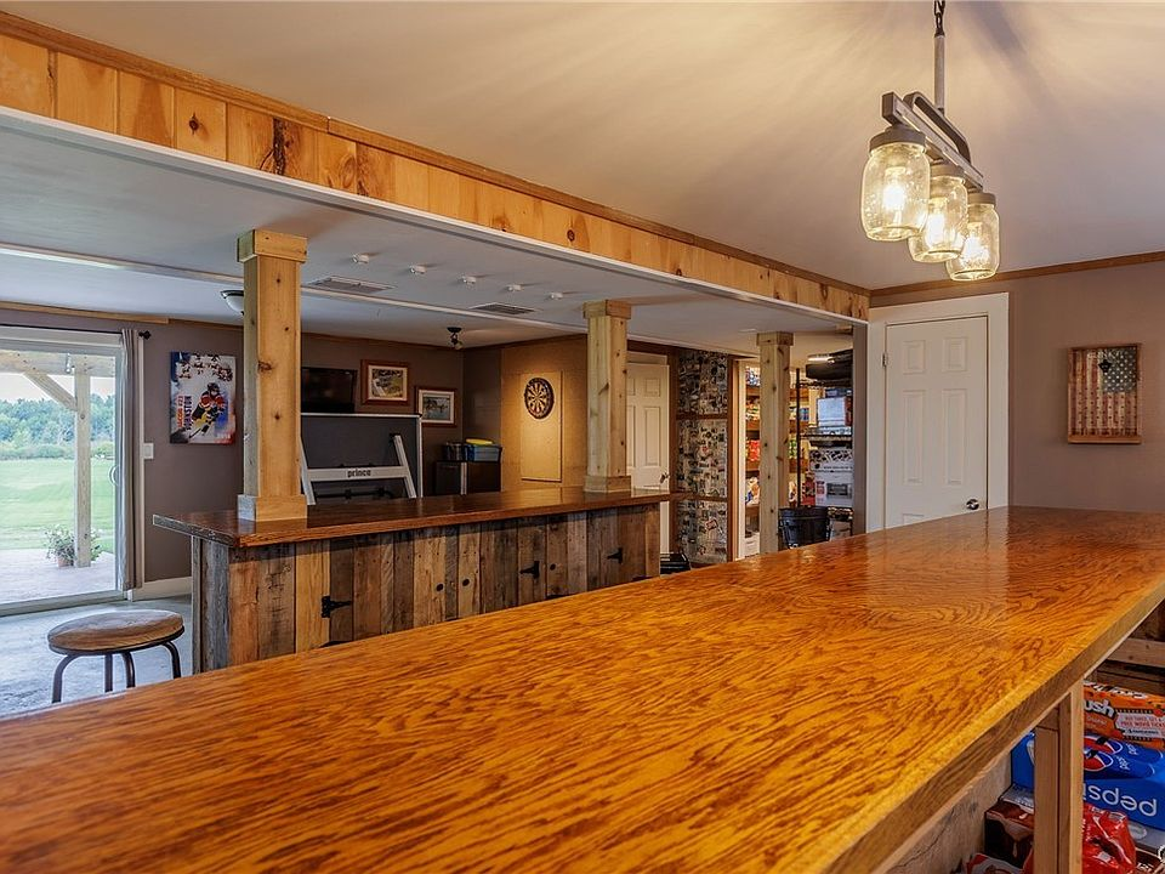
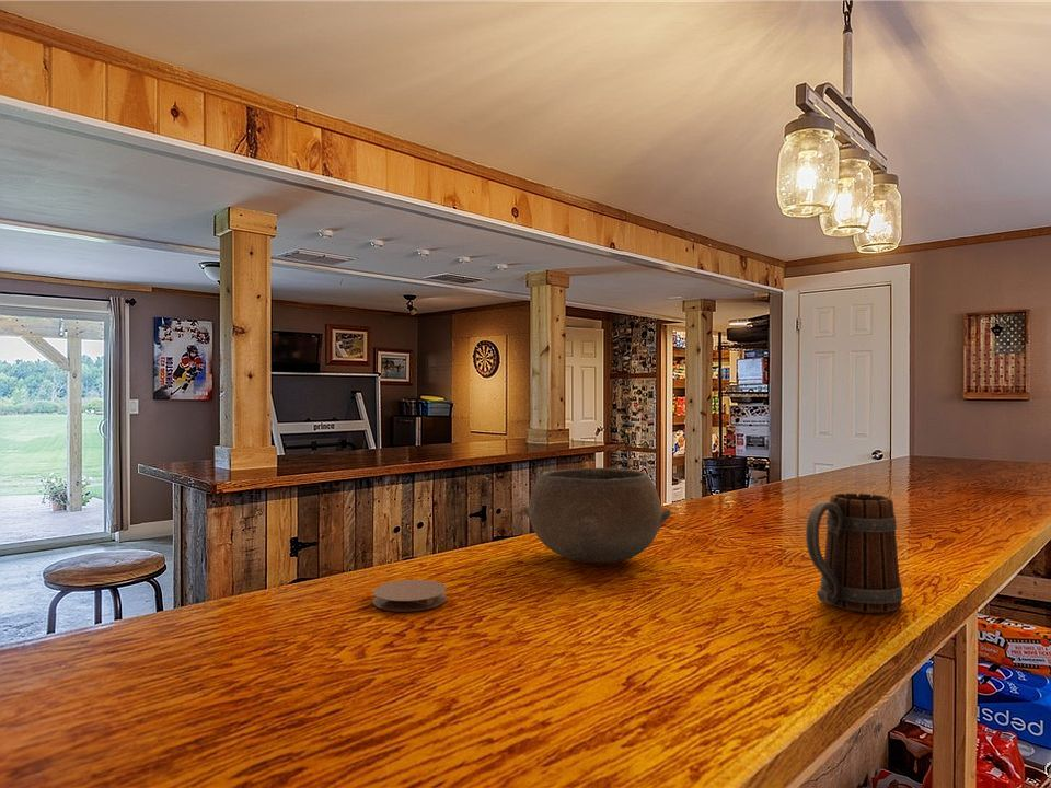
+ bowl [521,467,672,564]
+ coaster [371,579,448,613]
+ beer mug [805,491,904,614]
